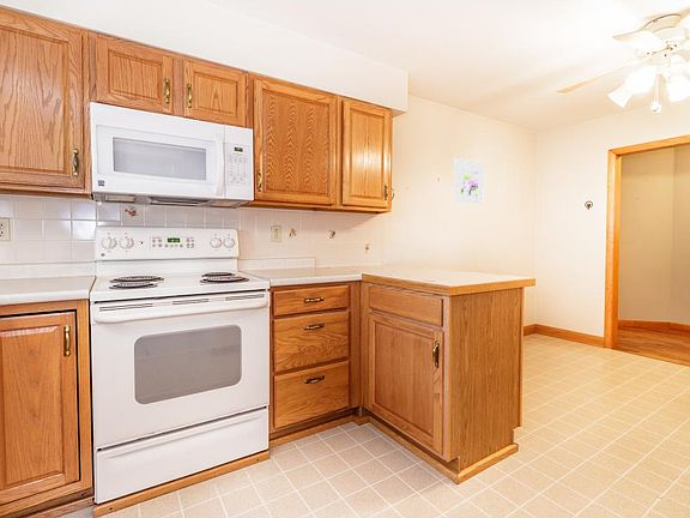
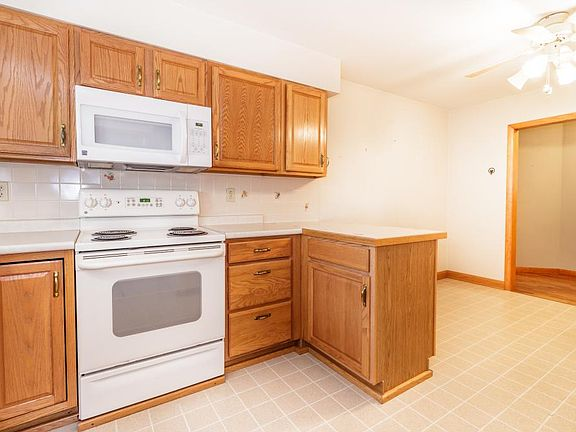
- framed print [453,157,485,206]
